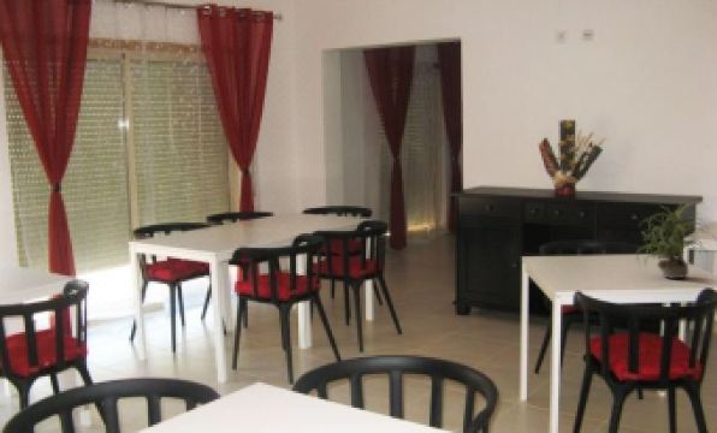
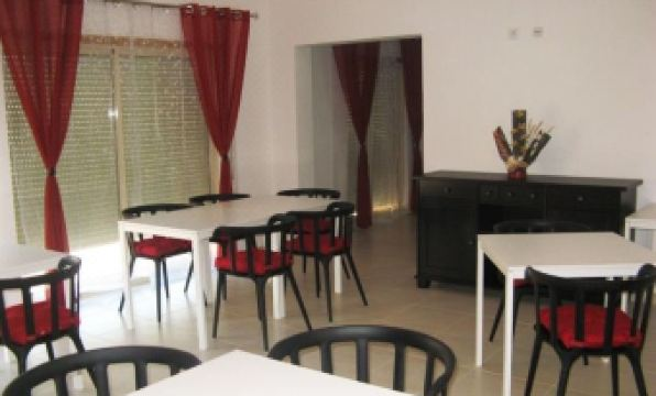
- potted plant [635,196,717,279]
